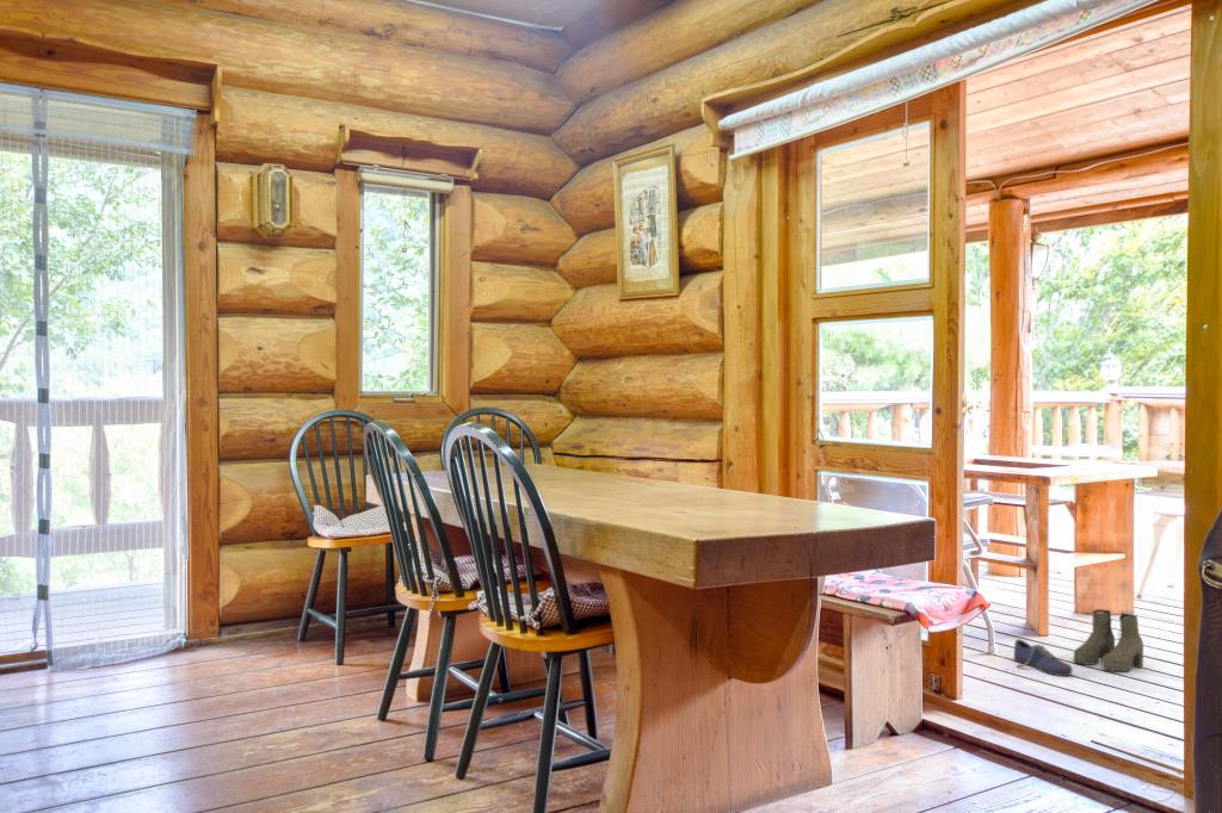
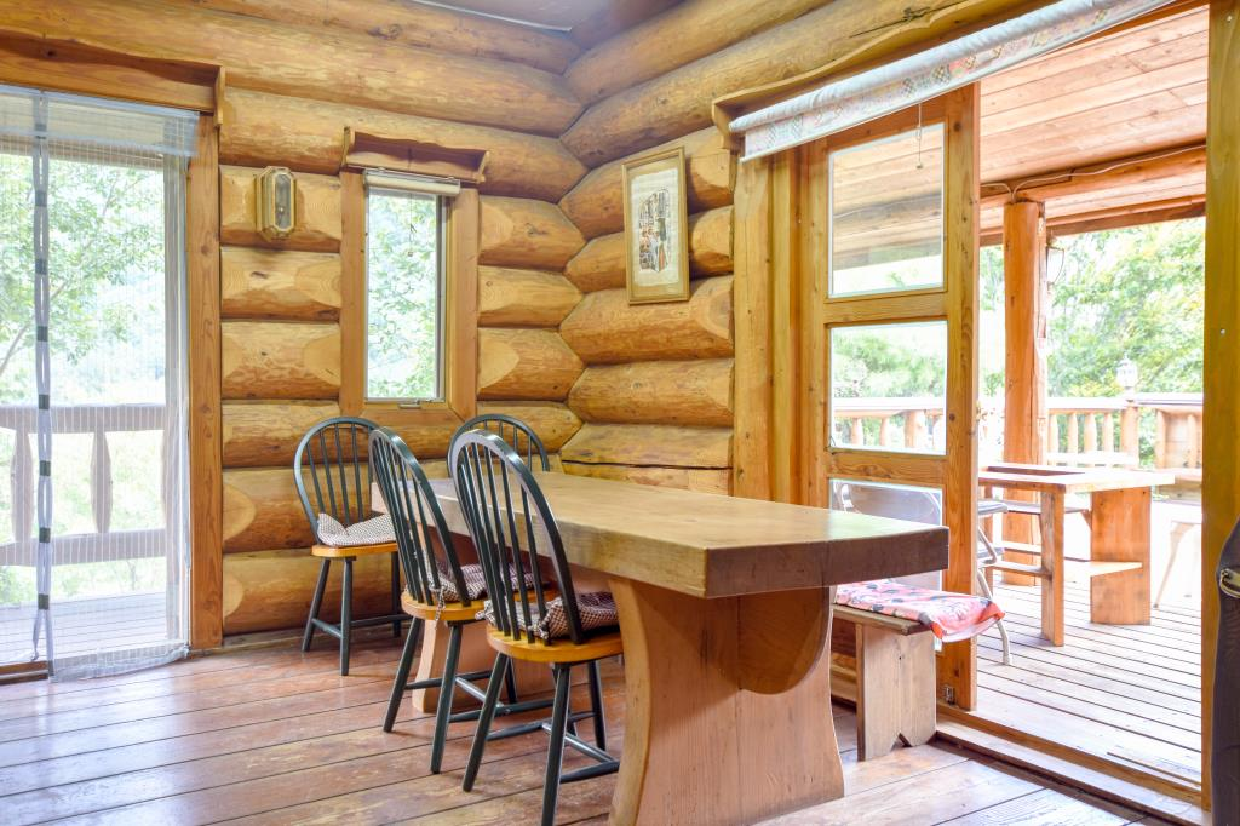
- shoe [1012,638,1074,677]
- boots [1073,608,1144,672]
